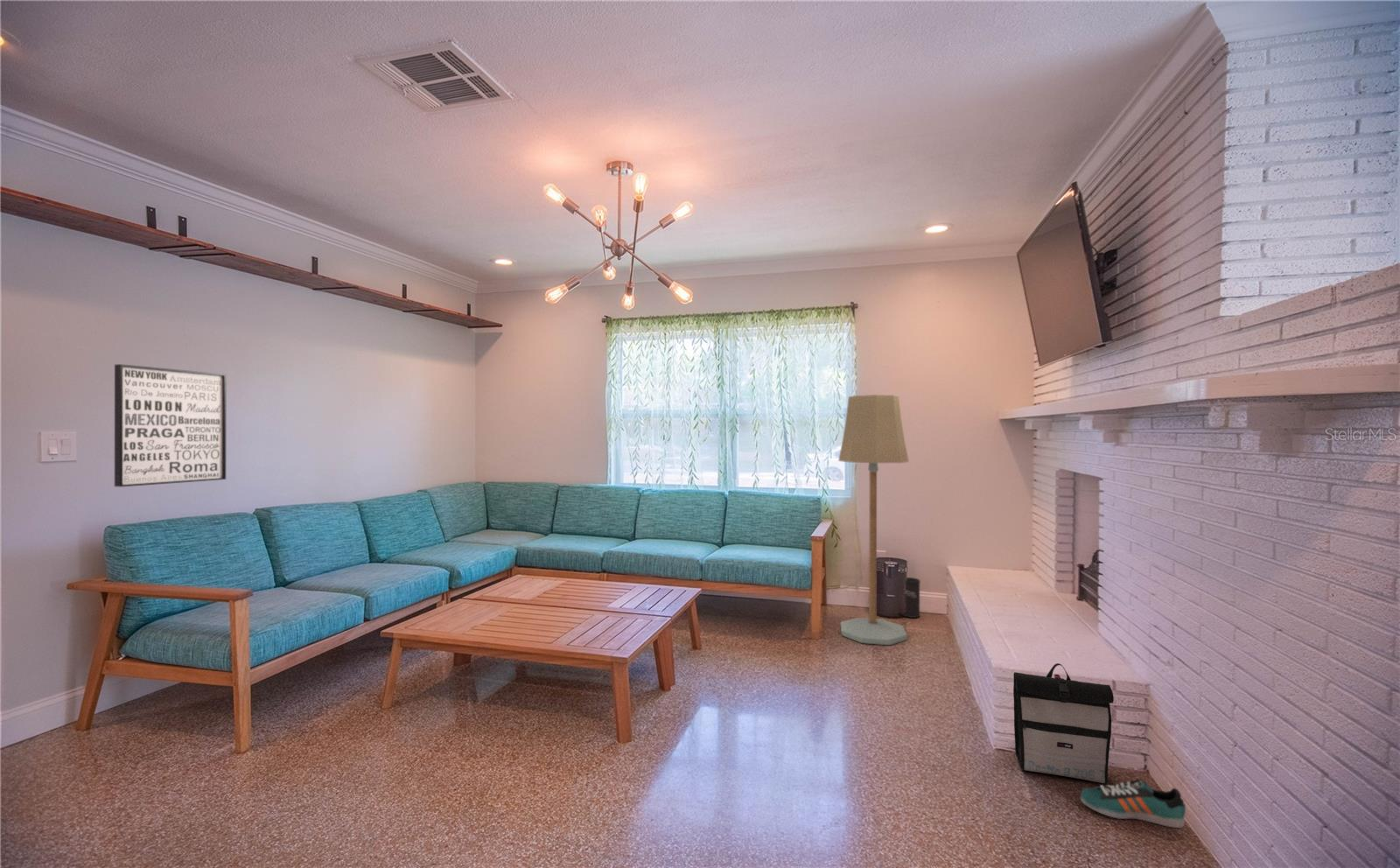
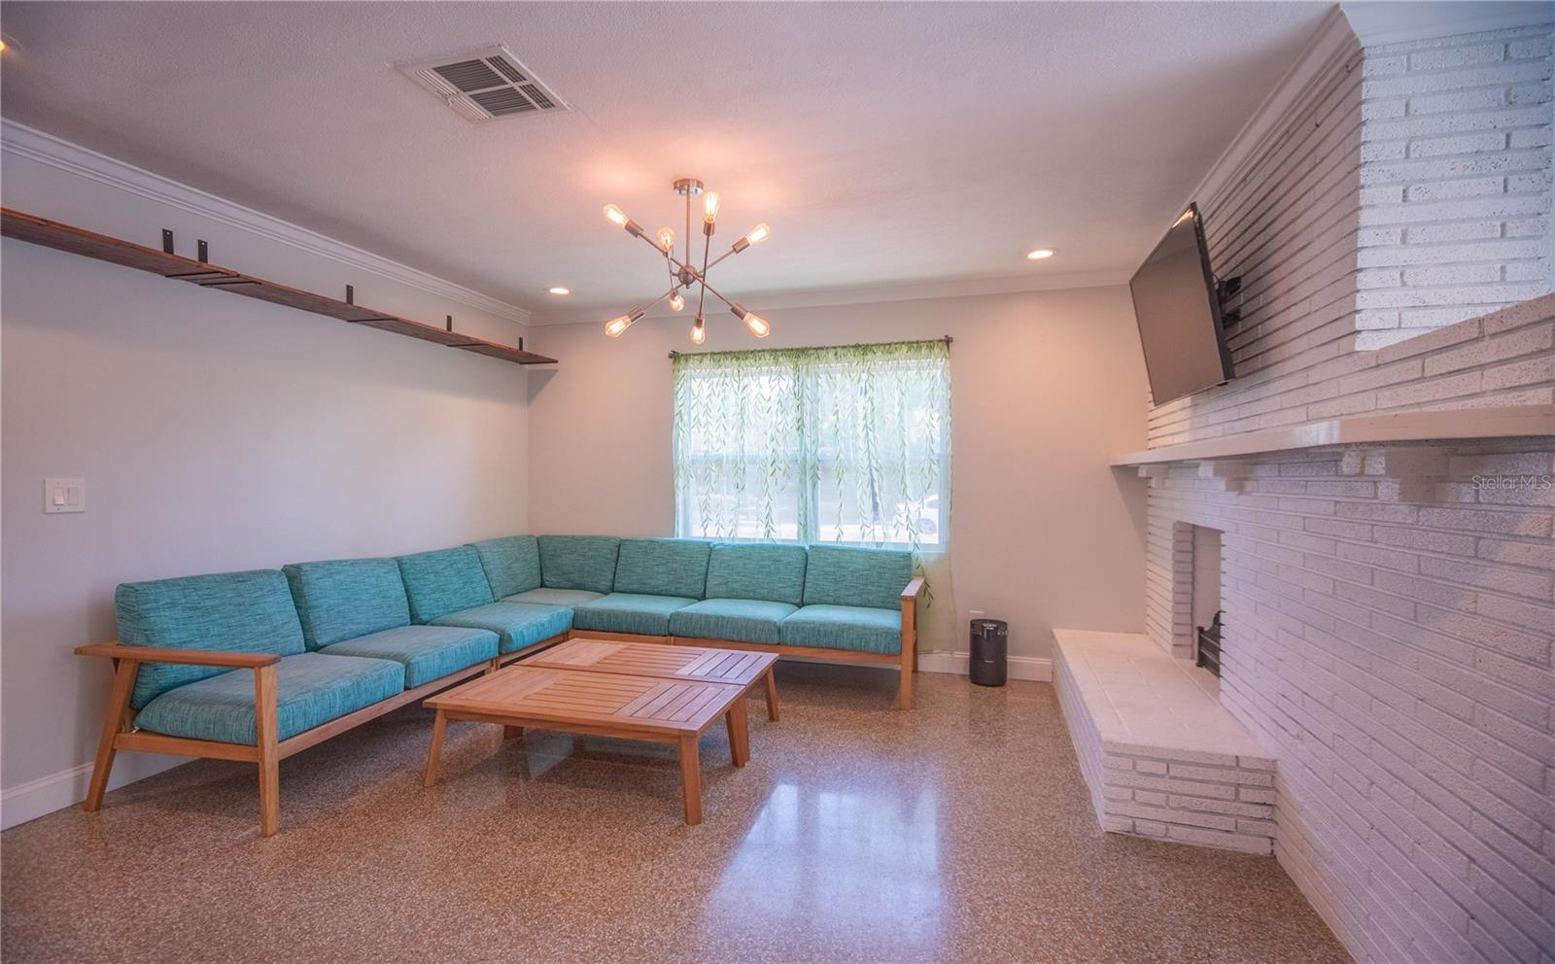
- wall art [114,363,228,487]
- backpack [1012,662,1115,785]
- speaker [900,577,921,619]
- floor lamp [837,394,910,646]
- sneaker [1080,779,1187,829]
